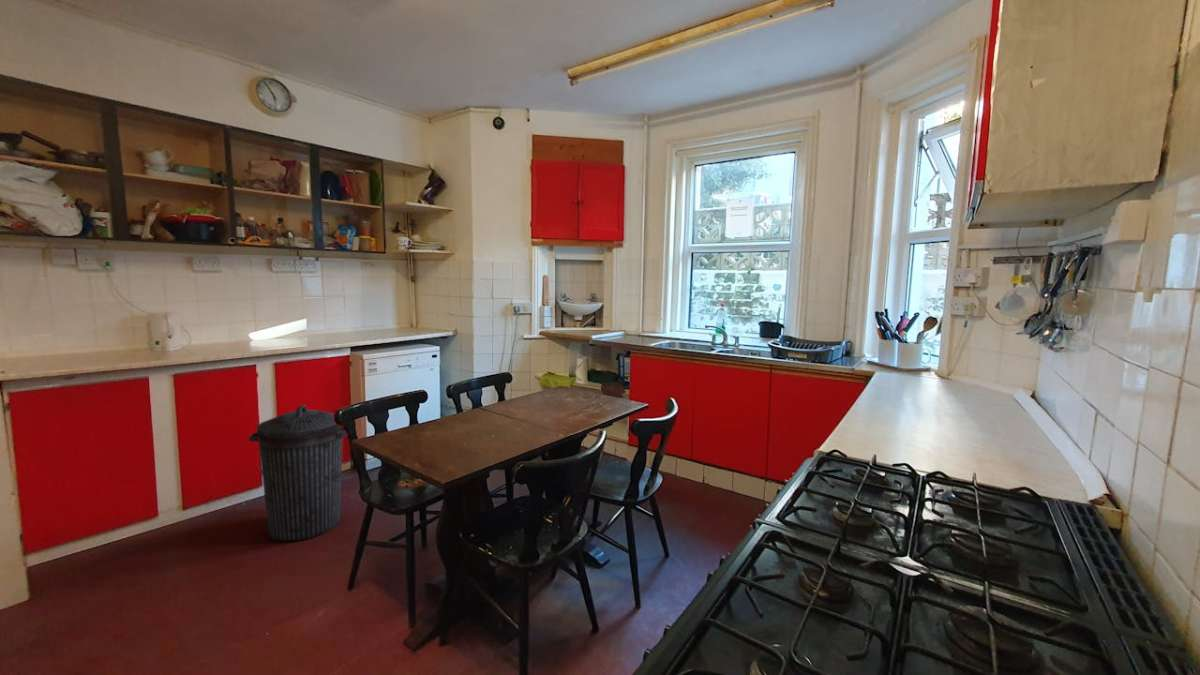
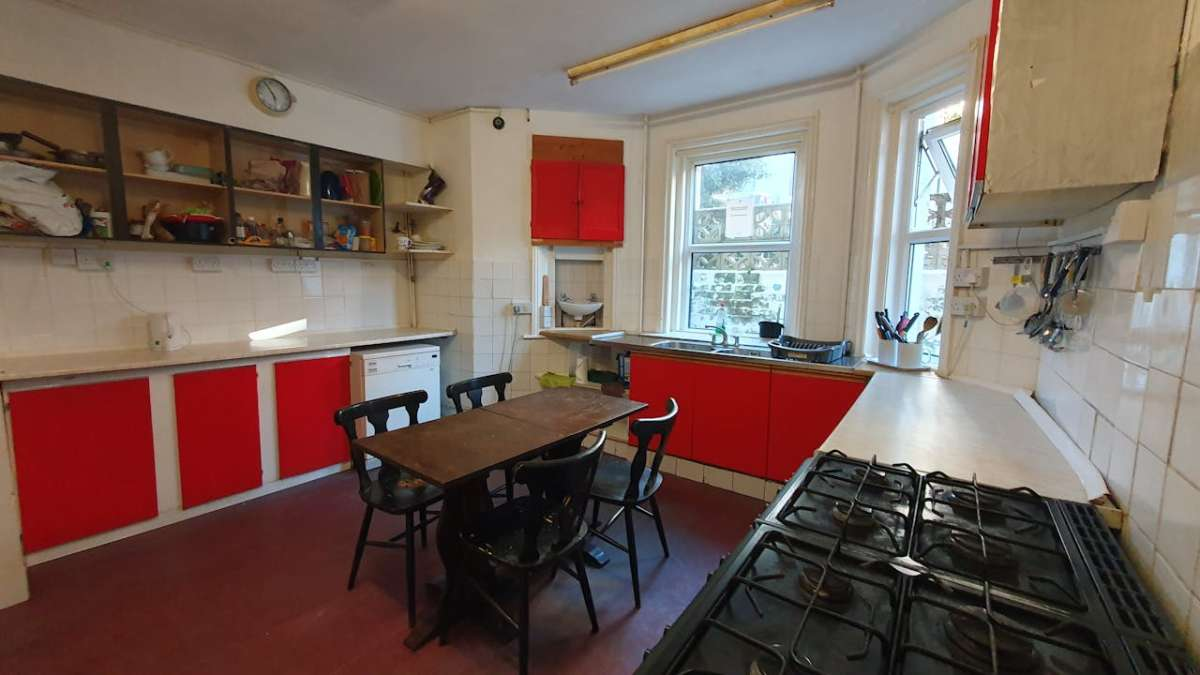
- trash can [248,404,348,542]
